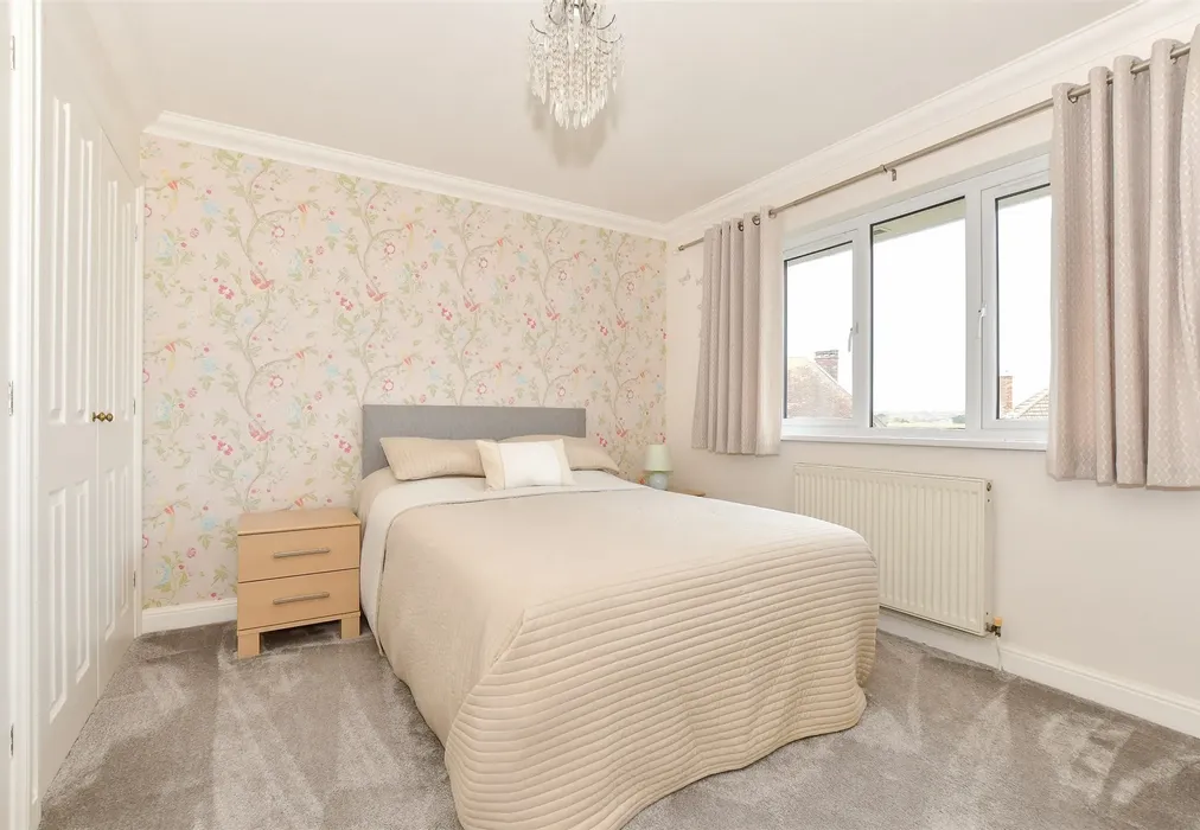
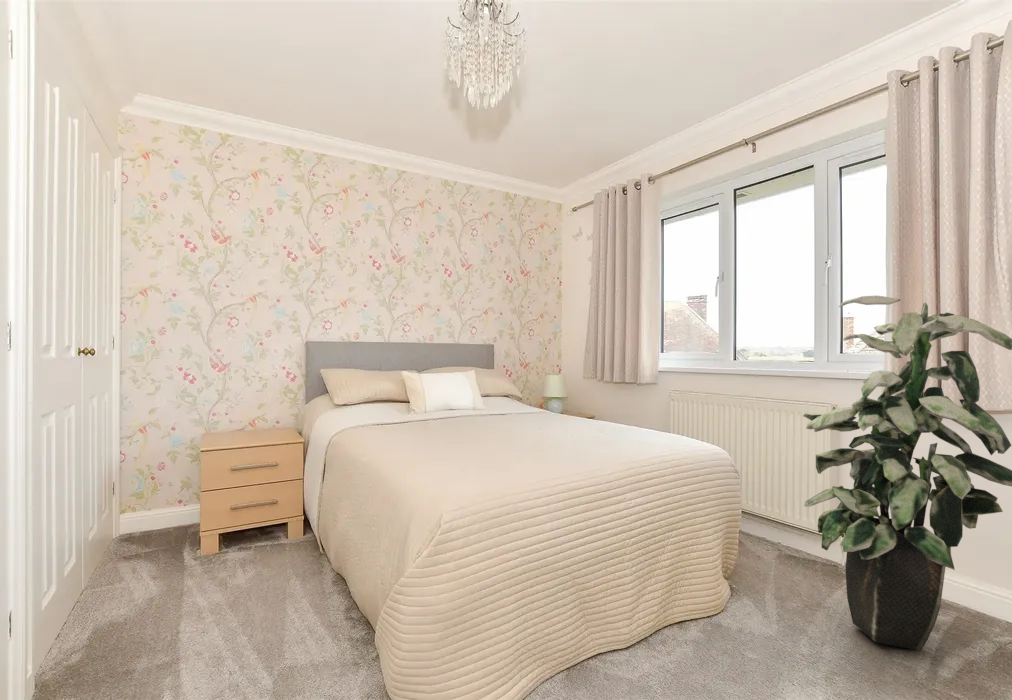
+ indoor plant [802,295,1012,652]
